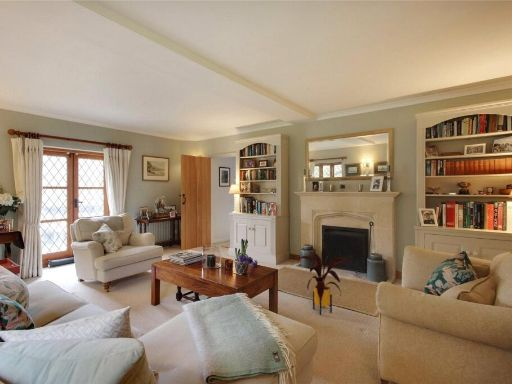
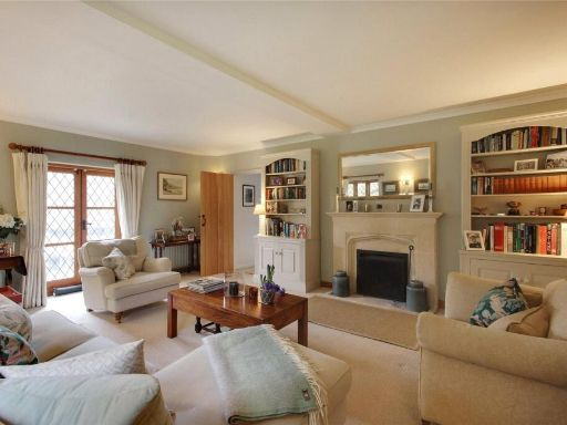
- house plant [290,250,353,316]
